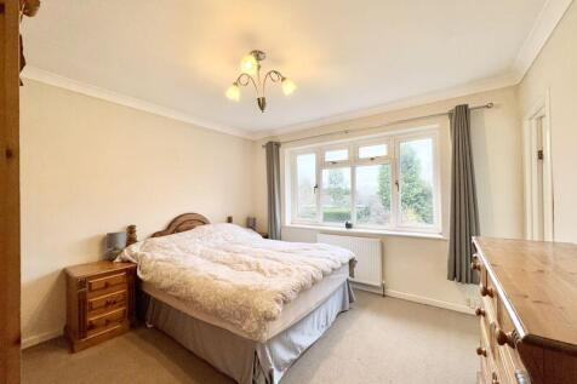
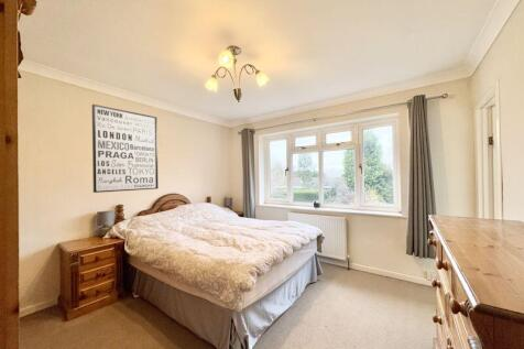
+ wall art [91,103,160,194]
